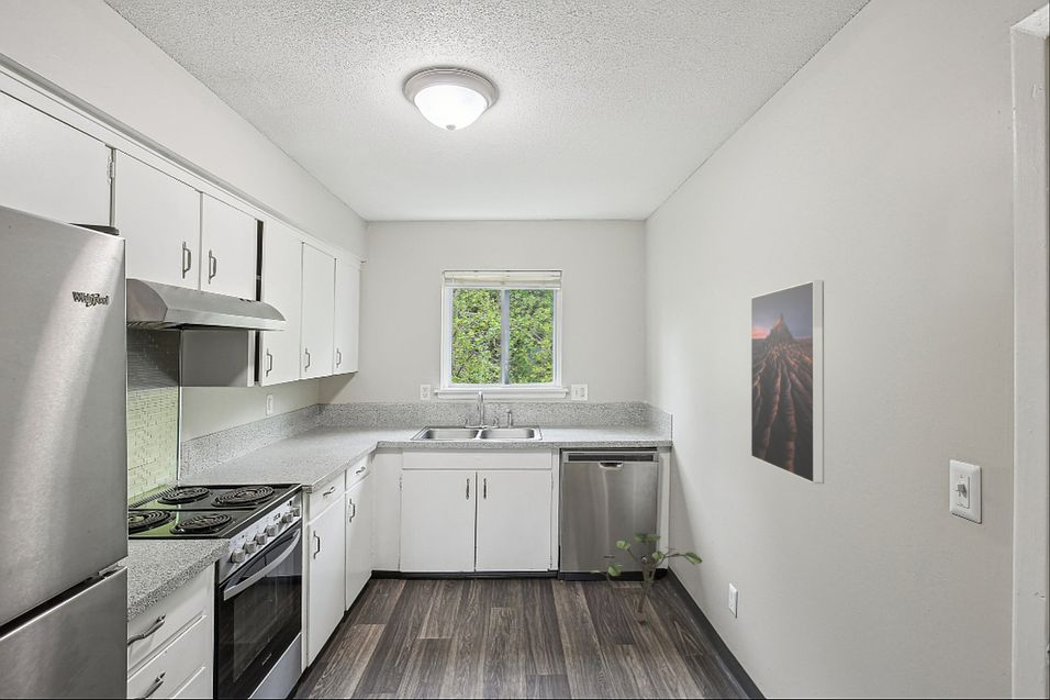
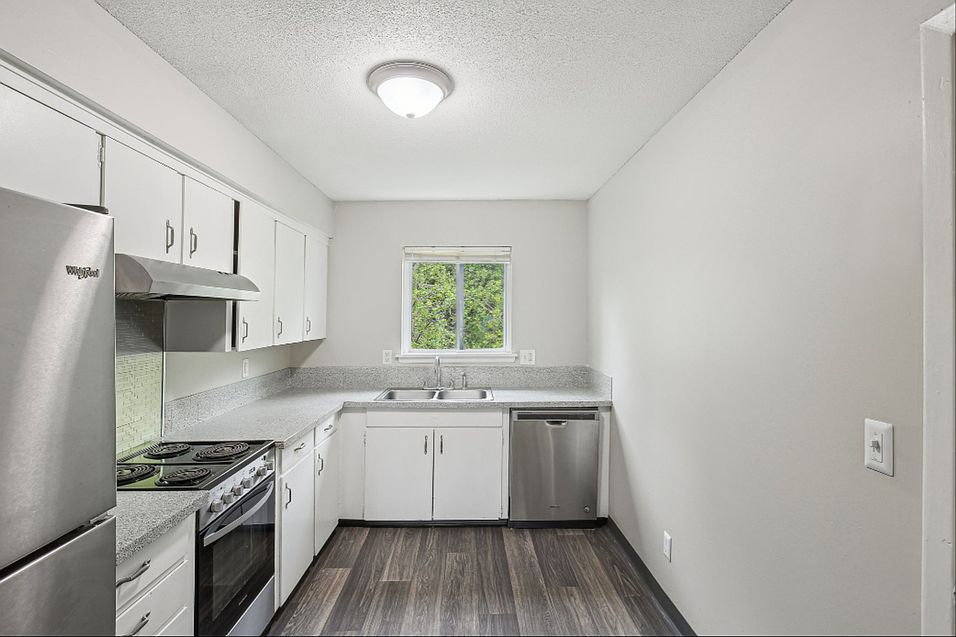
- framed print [750,279,825,485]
- potted plant [591,532,703,622]
